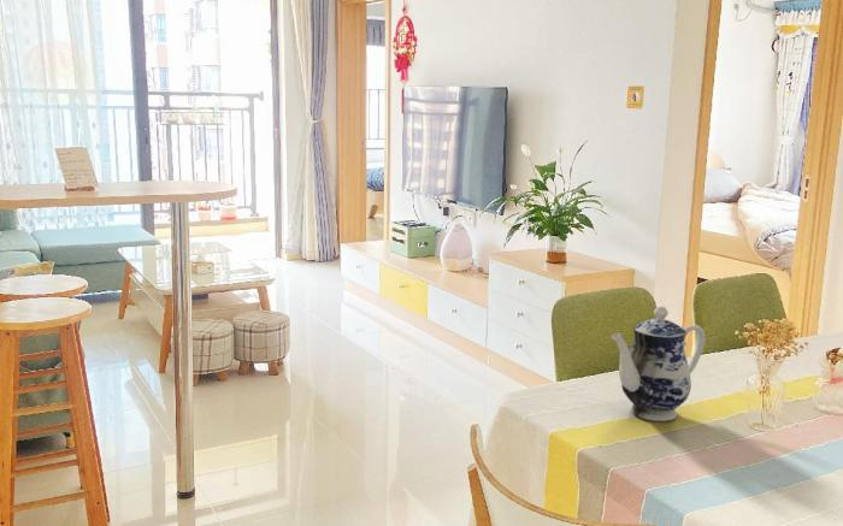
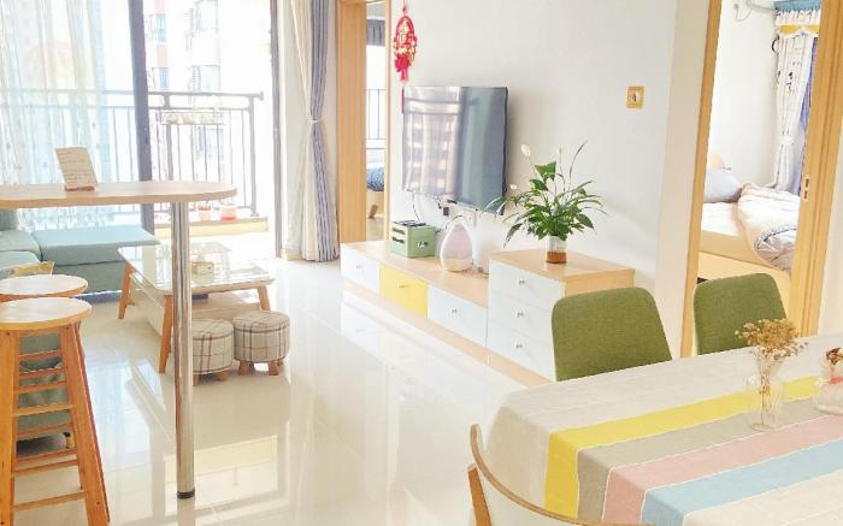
- teapot [611,305,706,422]
